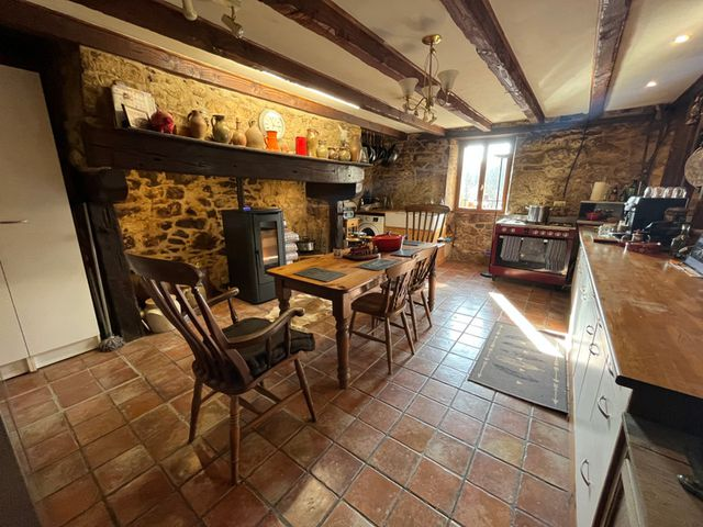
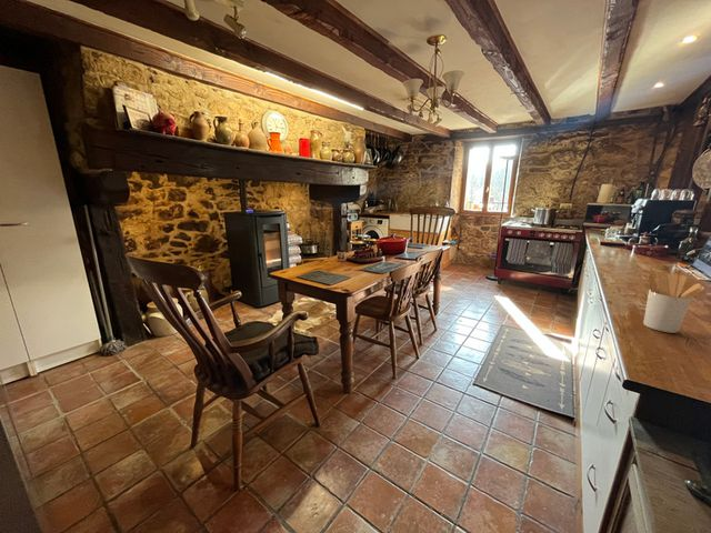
+ utensil holder [642,271,705,334]
